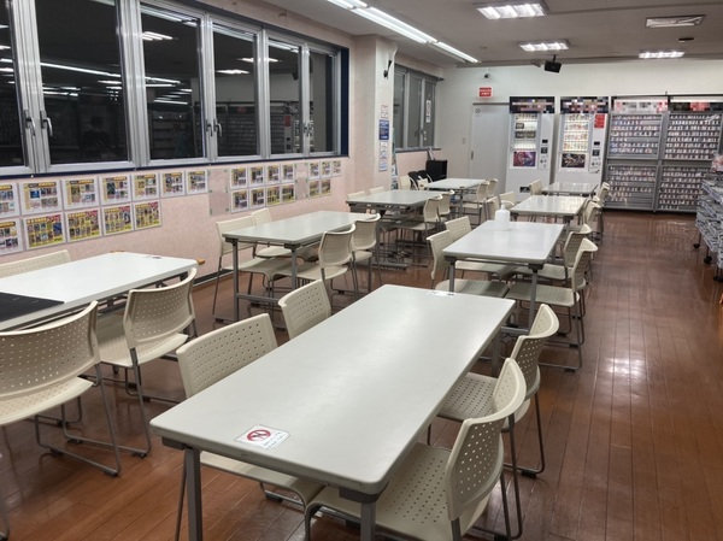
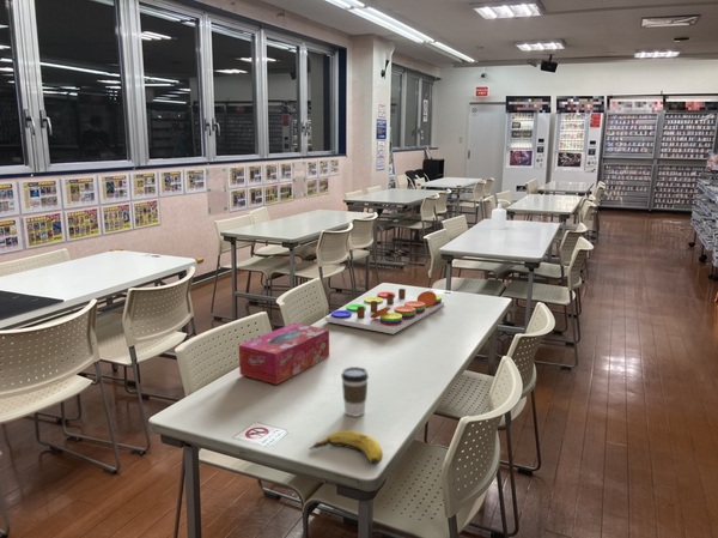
+ coffee cup [340,365,370,417]
+ tissue box [238,321,330,386]
+ board game [323,288,445,336]
+ banana [308,429,384,466]
